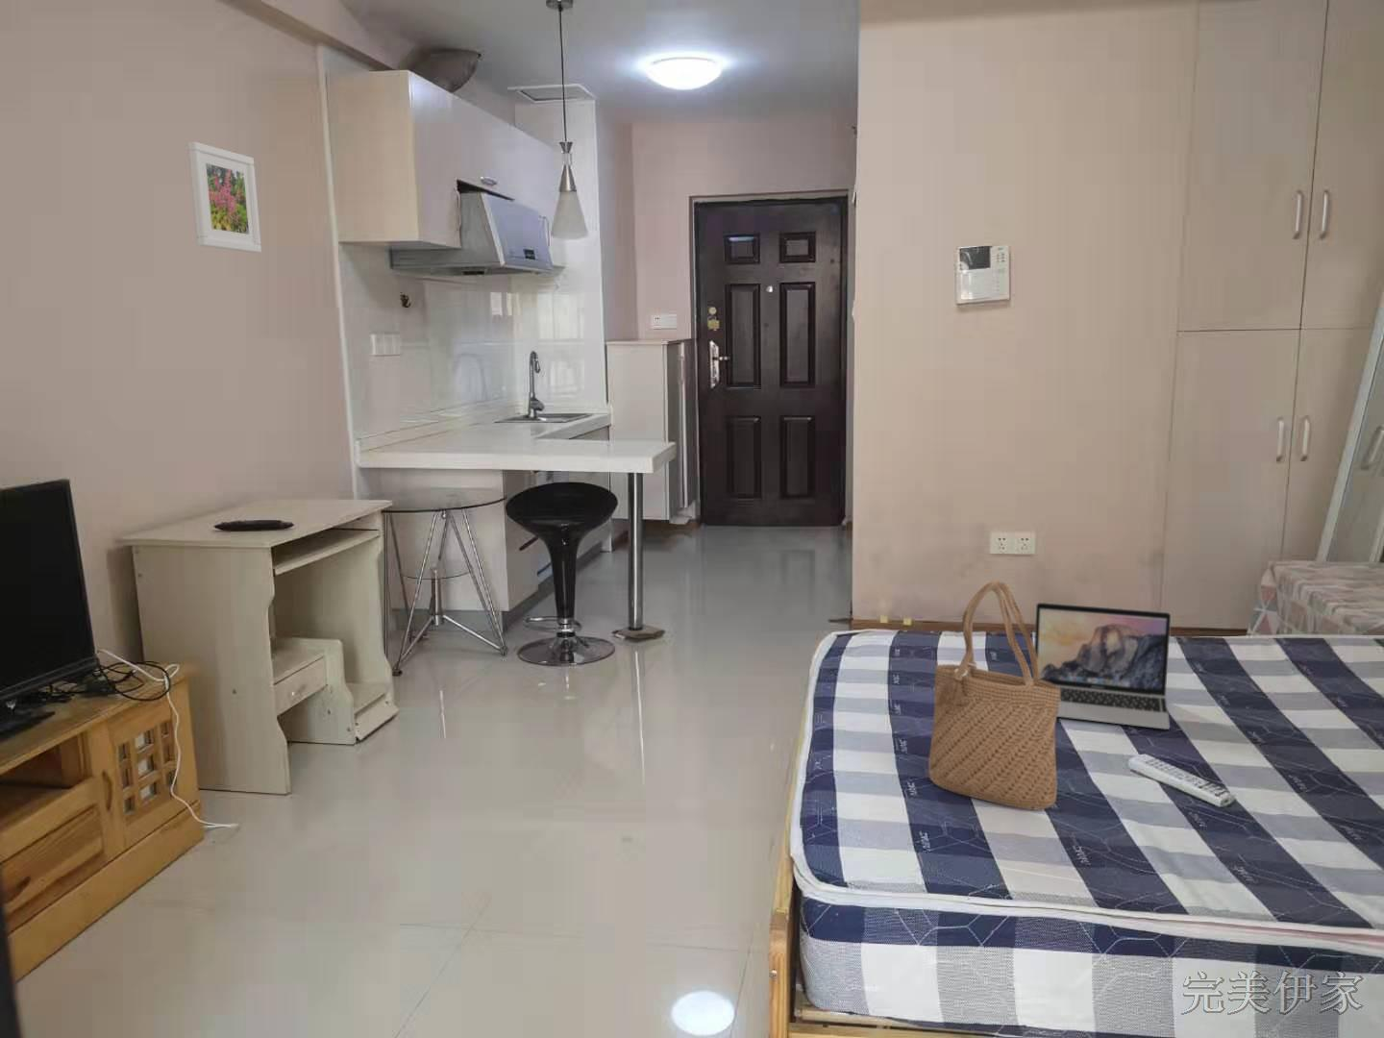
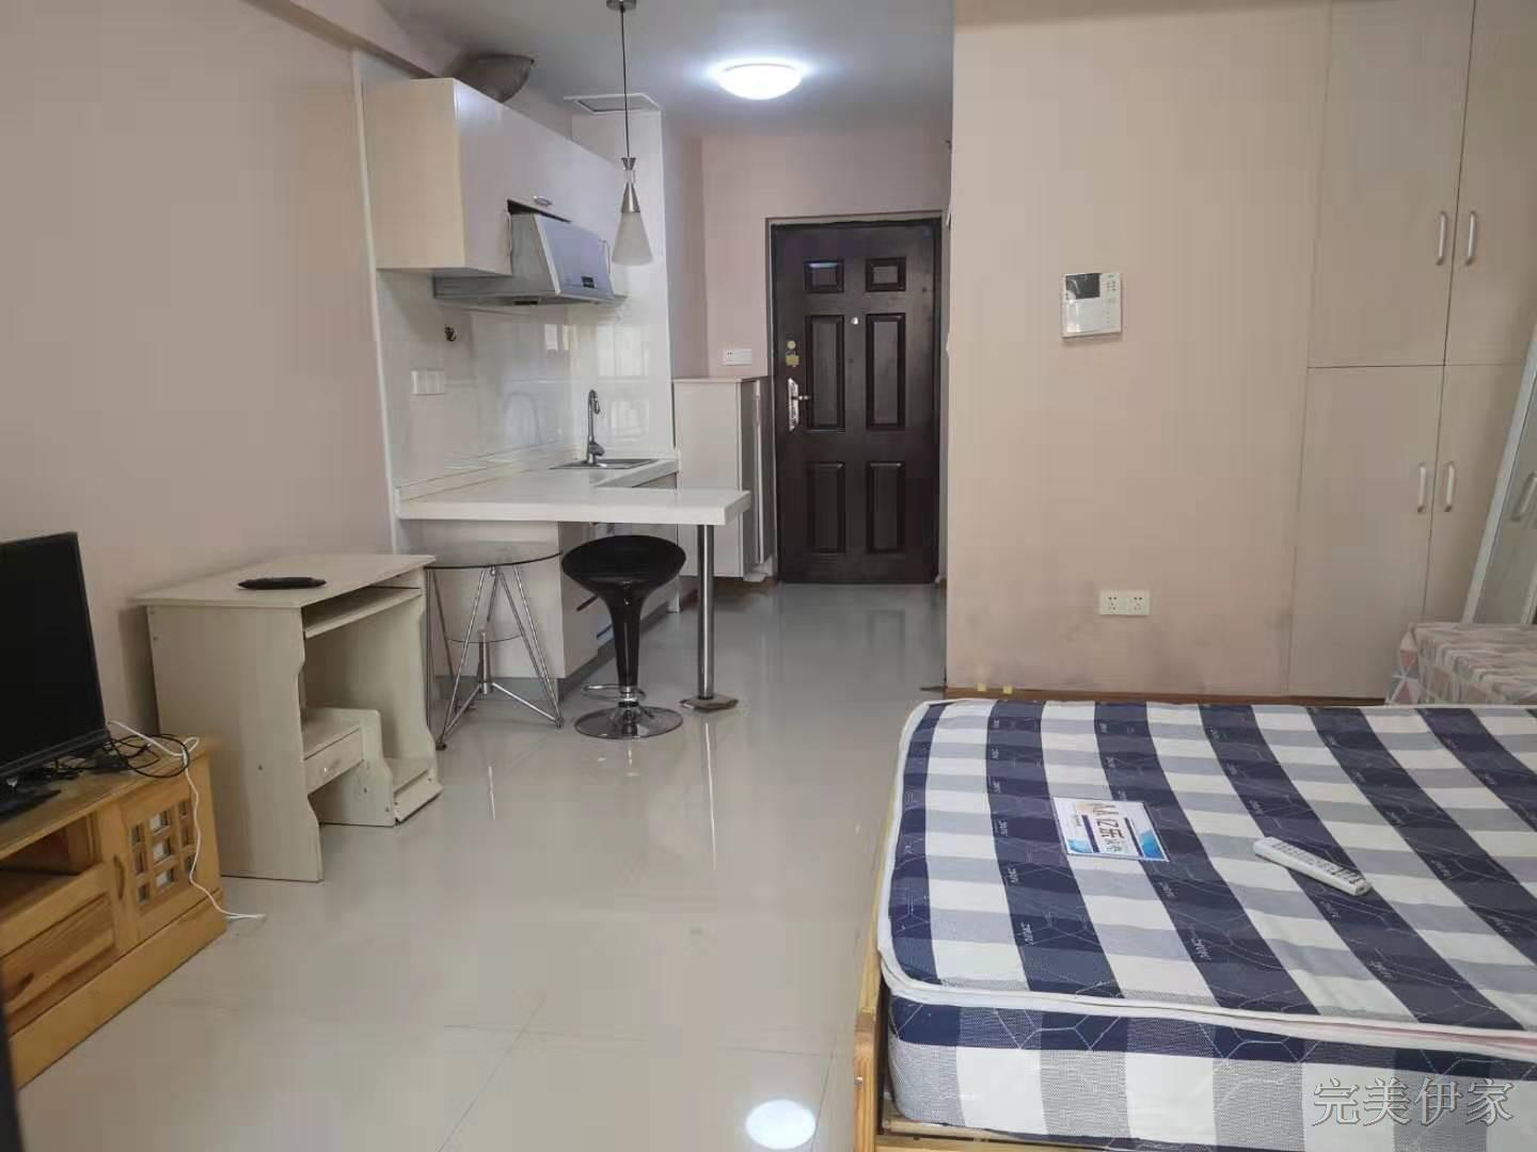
- tote bag [927,580,1060,811]
- laptop [1033,602,1171,731]
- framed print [186,141,263,254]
